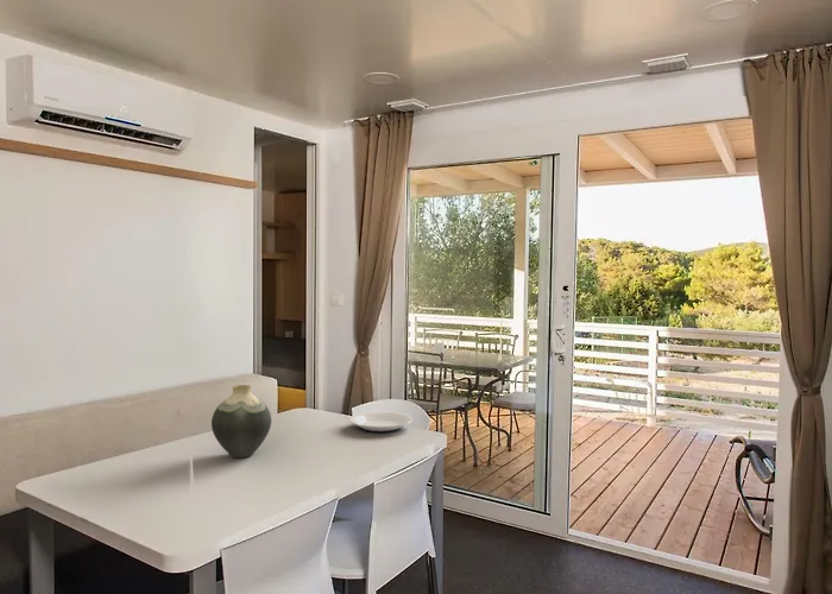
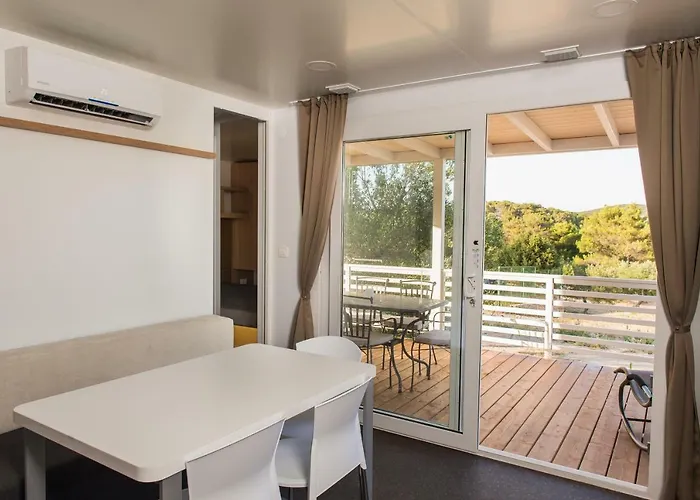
- plate [348,410,414,434]
- vase [210,384,272,460]
